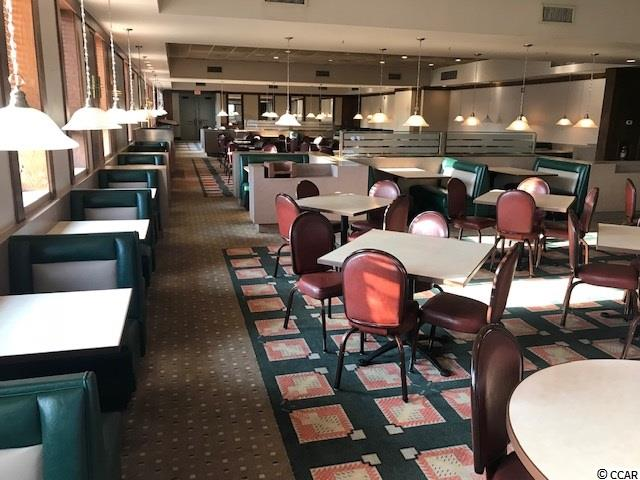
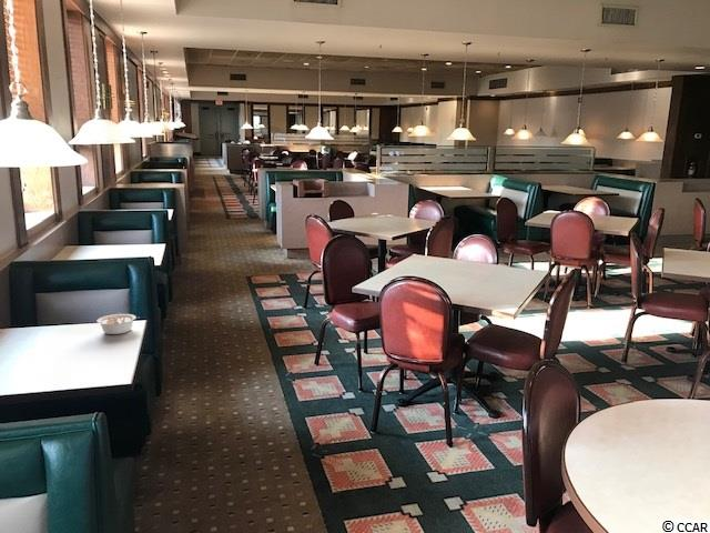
+ legume [95,313,139,335]
